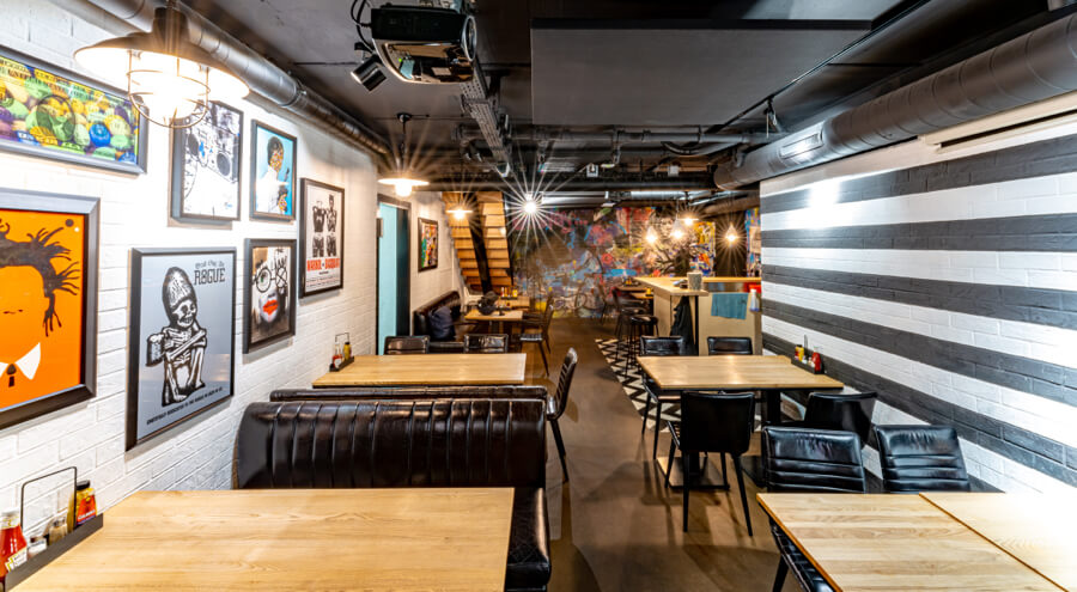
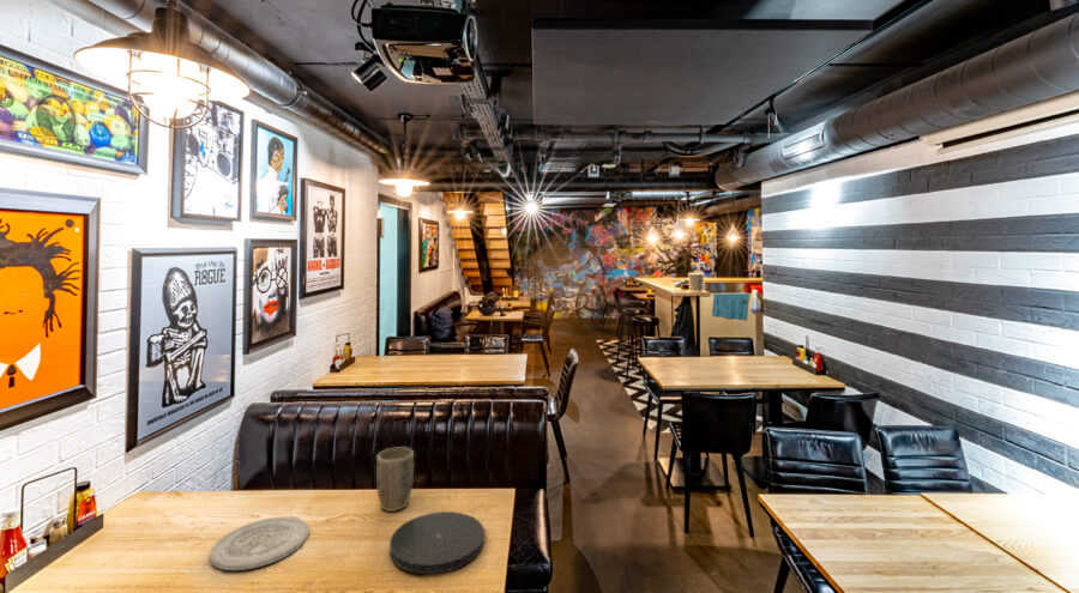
+ plate [388,510,486,575]
+ plant pot [375,446,415,513]
+ plate [209,516,309,571]
